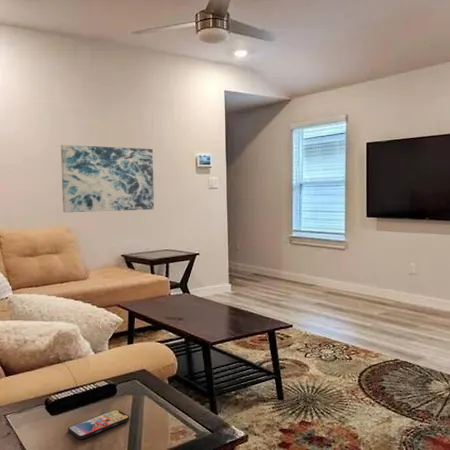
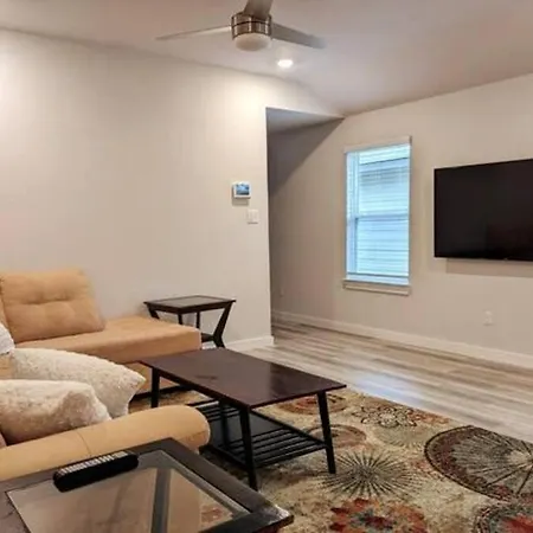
- smartphone [67,409,130,440]
- wall art [60,144,155,213]
